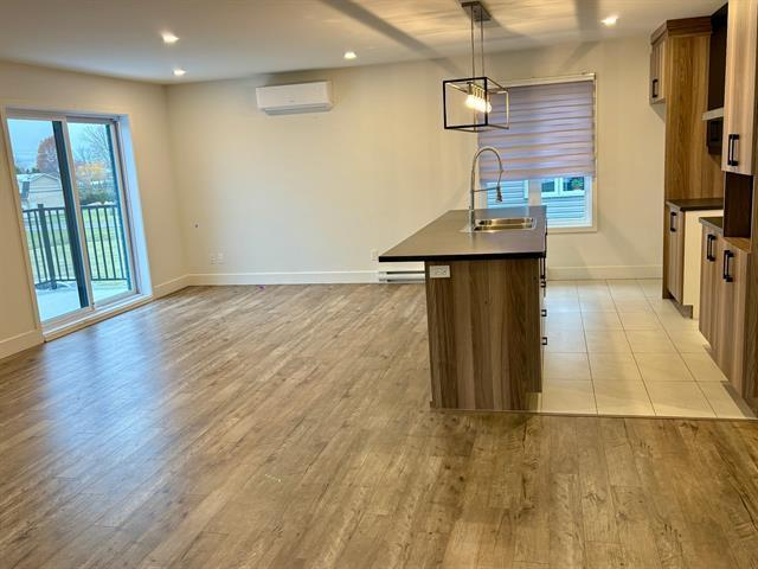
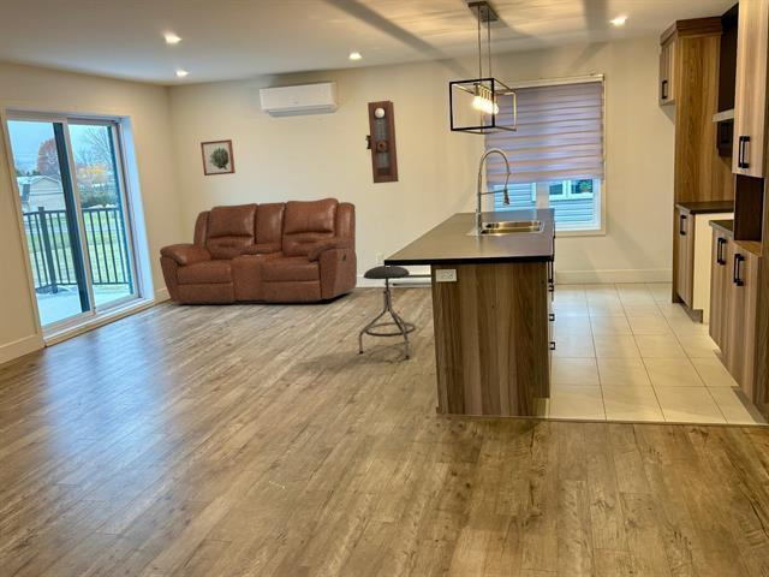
+ sofa [159,197,358,307]
+ pendulum clock [364,100,400,185]
+ wall art [199,138,237,177]
+ stool [358,264,417,359]
